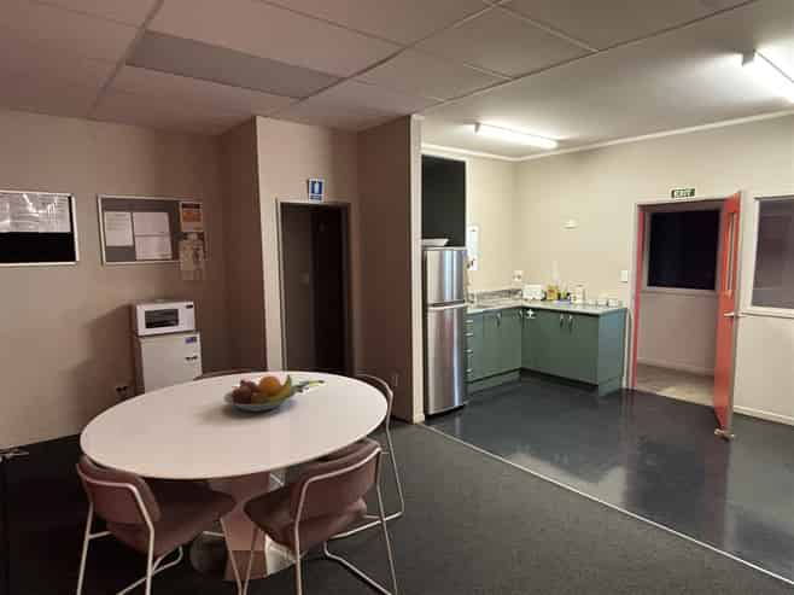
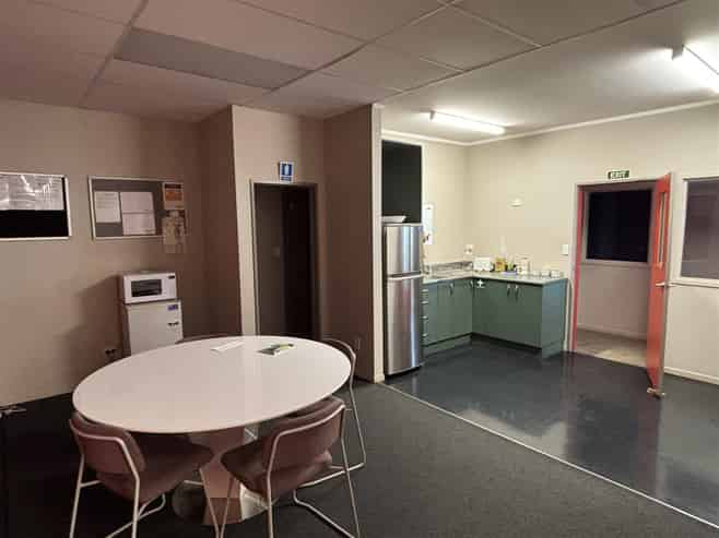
- fruit bowl [222,373,298,413]
